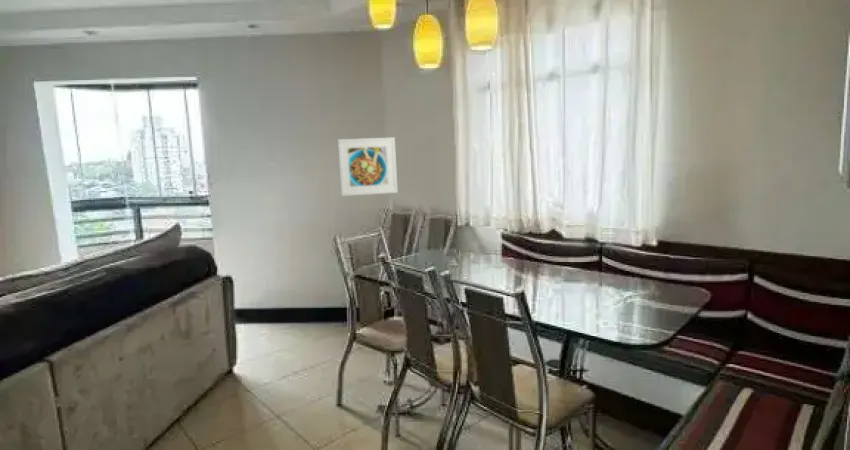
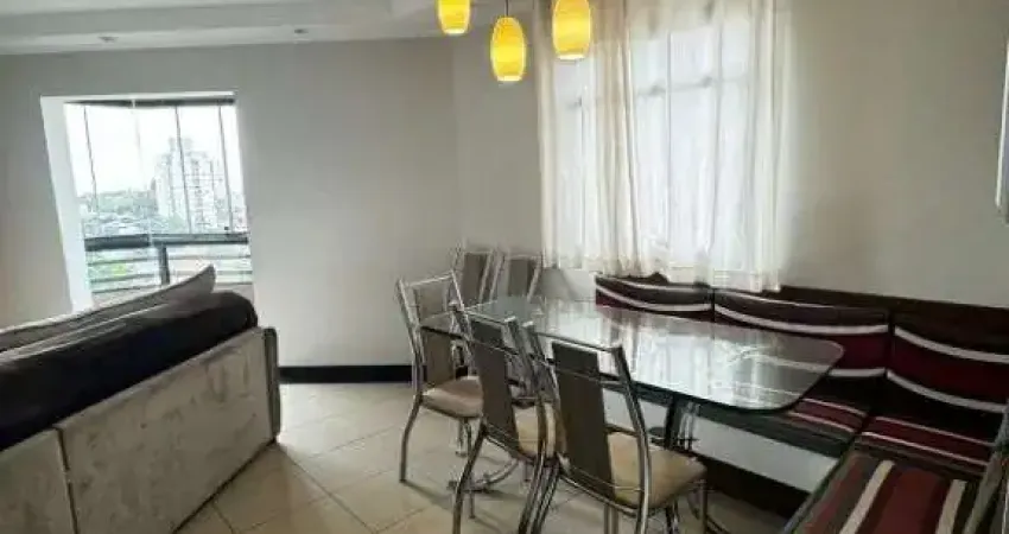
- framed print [337,136,399,197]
